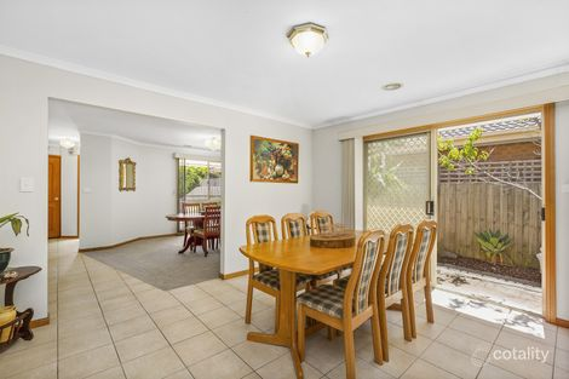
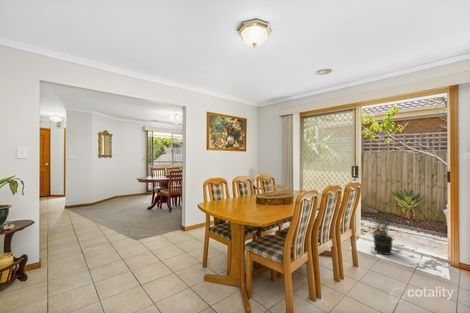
+ potted plant [368,205,398,256]
